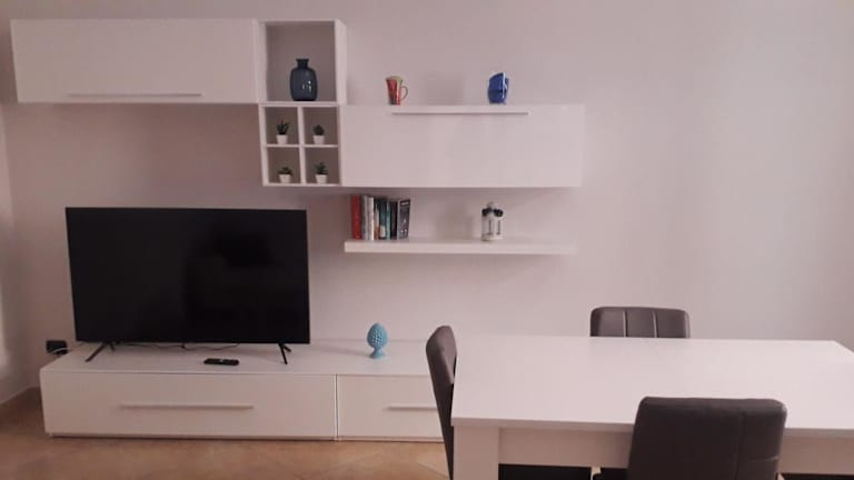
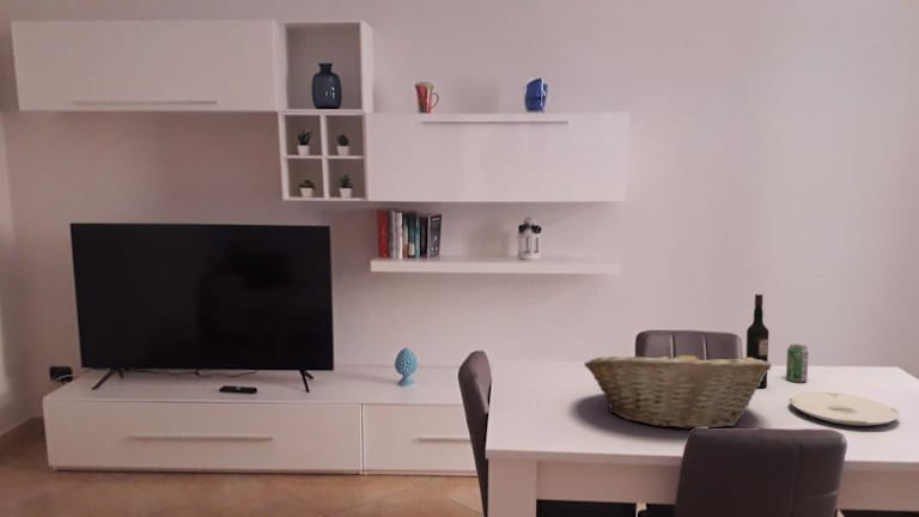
+ plate [789,391,901,427]
+ fruit basket [583,346,773,431]
+ wine bottle [745,293,769,389]
+ beverage can [785,343,810,383]
